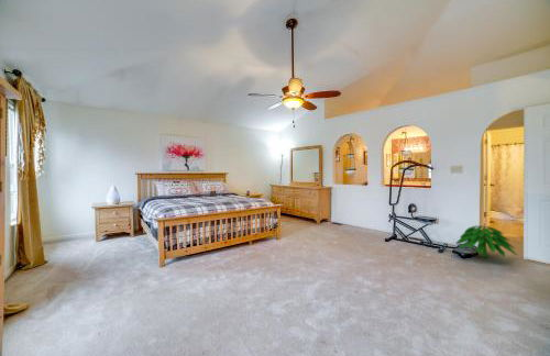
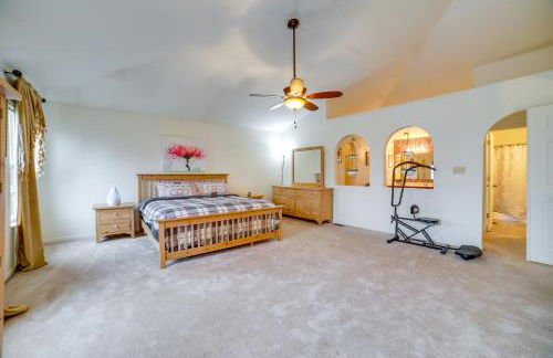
- indoor plant [454,222,518,258]
